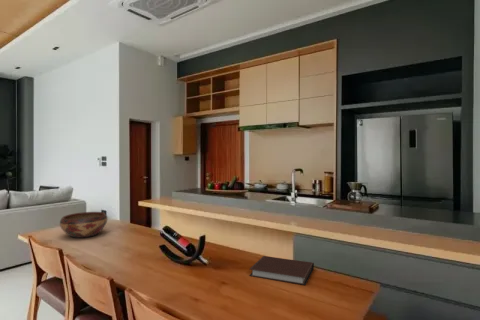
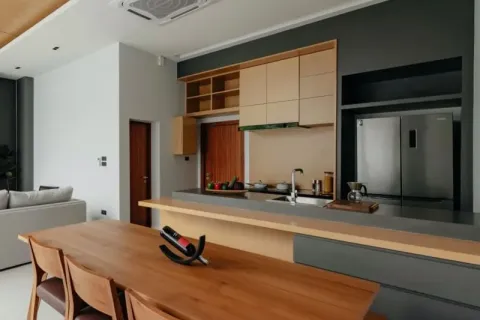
- notebook [248,255,315,286]
- decorative bowl [59,211,109,239]
